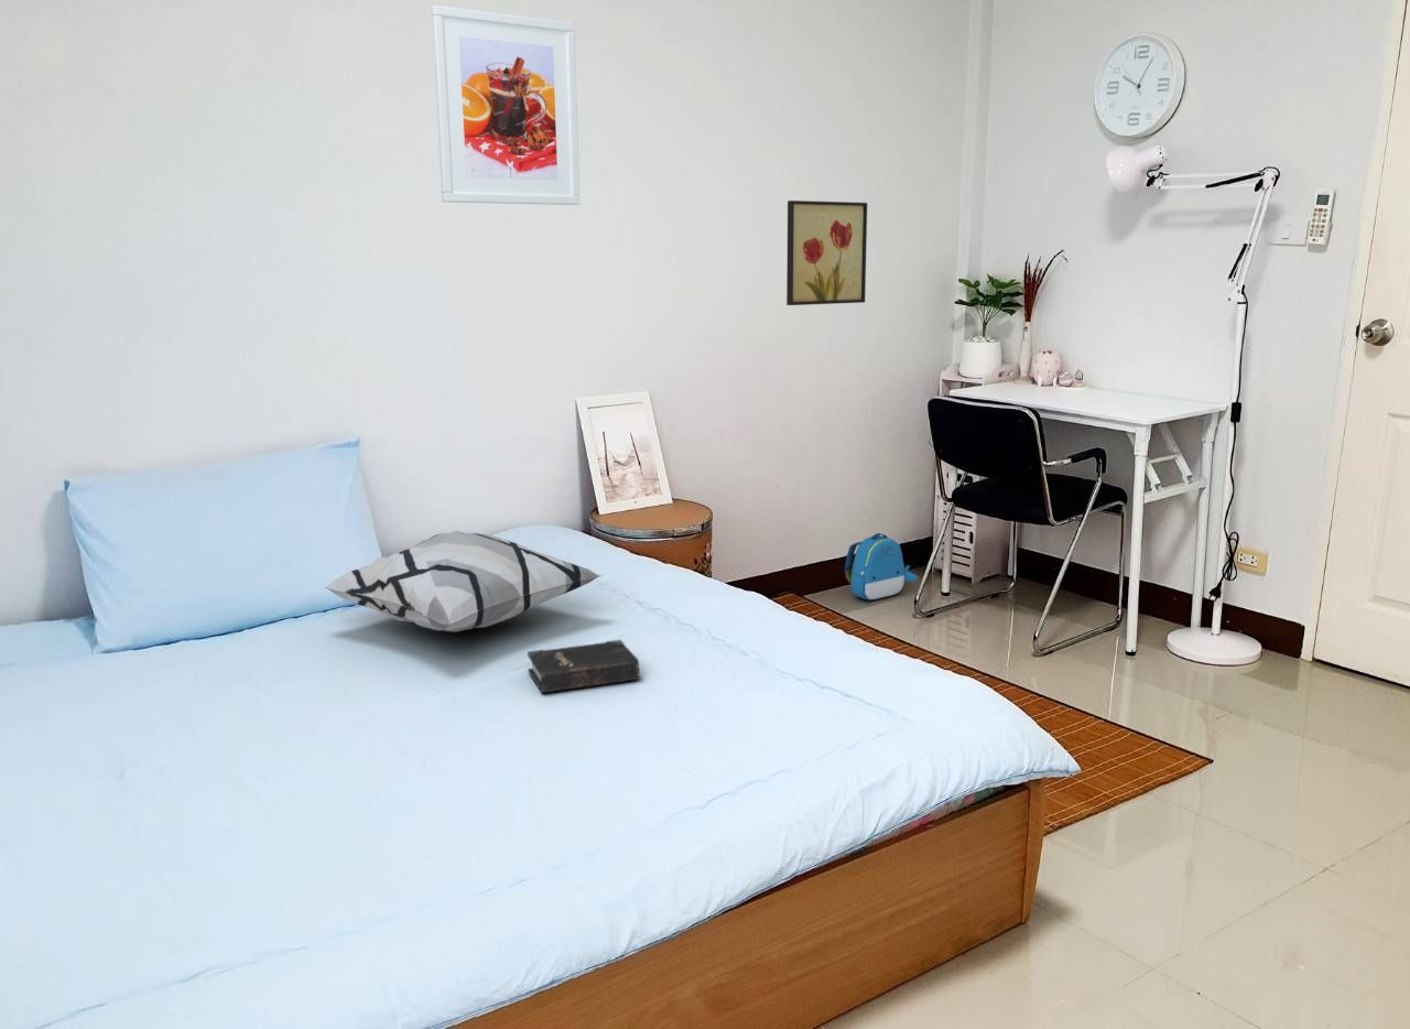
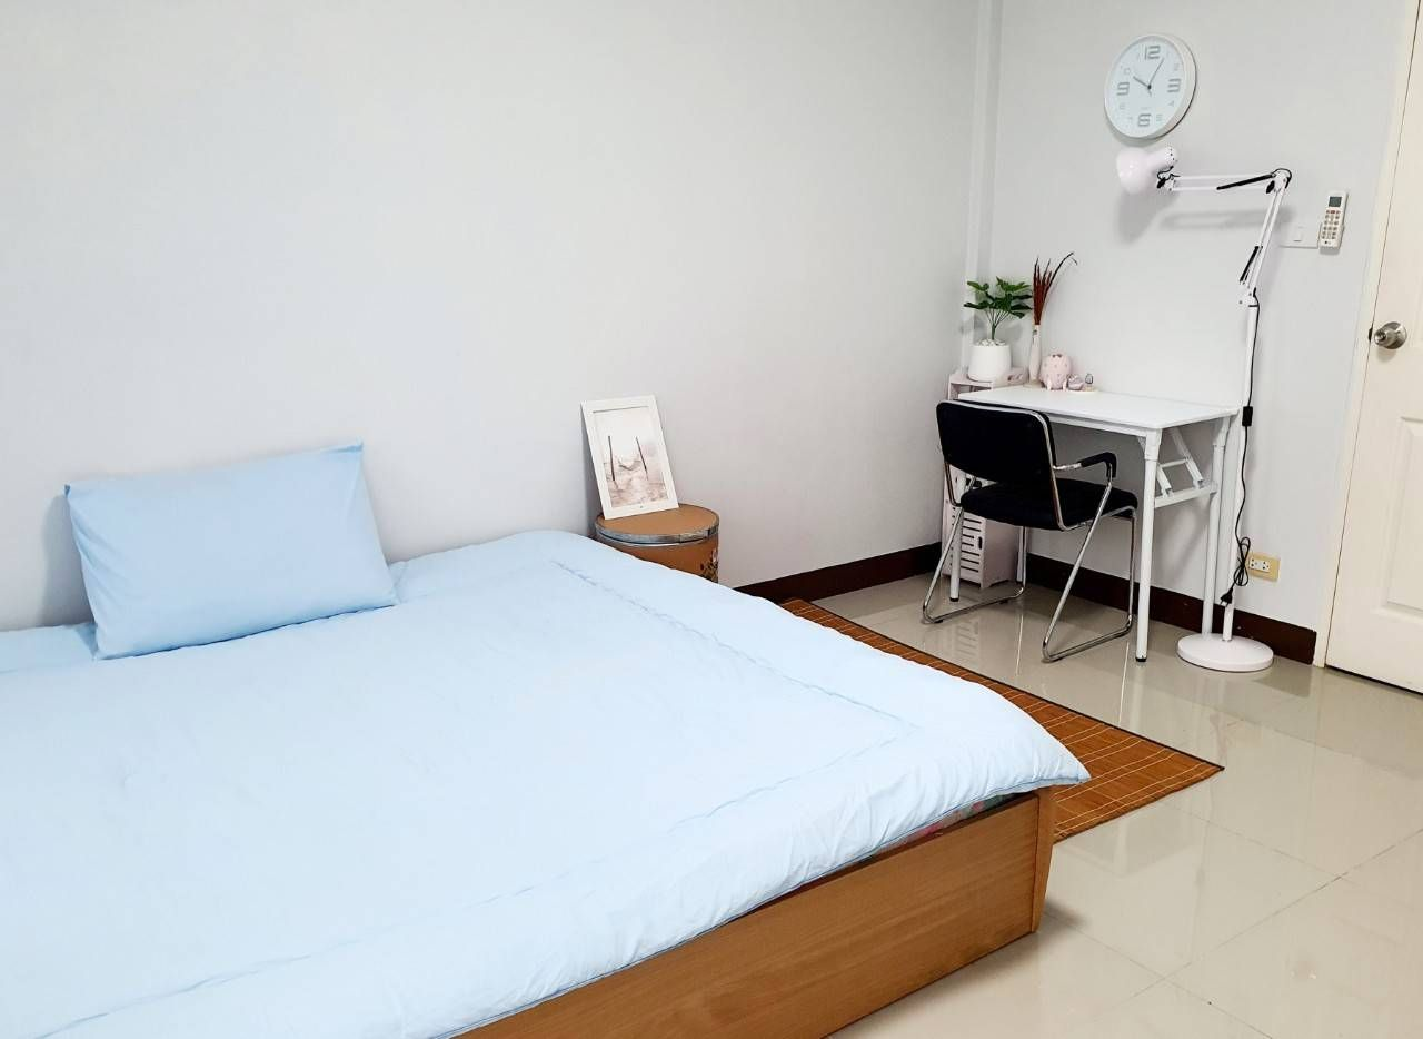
- wall art [785,199,868,306]
- backpack [844,532,920,602]
- hardback book [527,639,640,694]
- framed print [430,4,581,206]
- decorative pillow [324,530,604,633]
